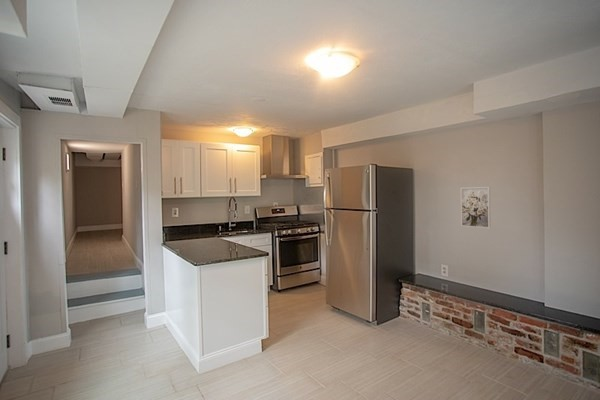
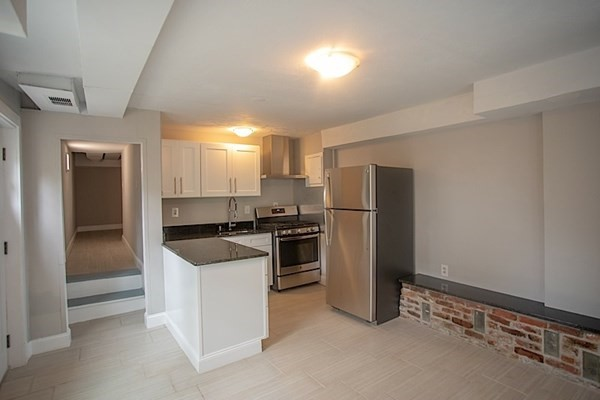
- wall art [459,186,492,229]
